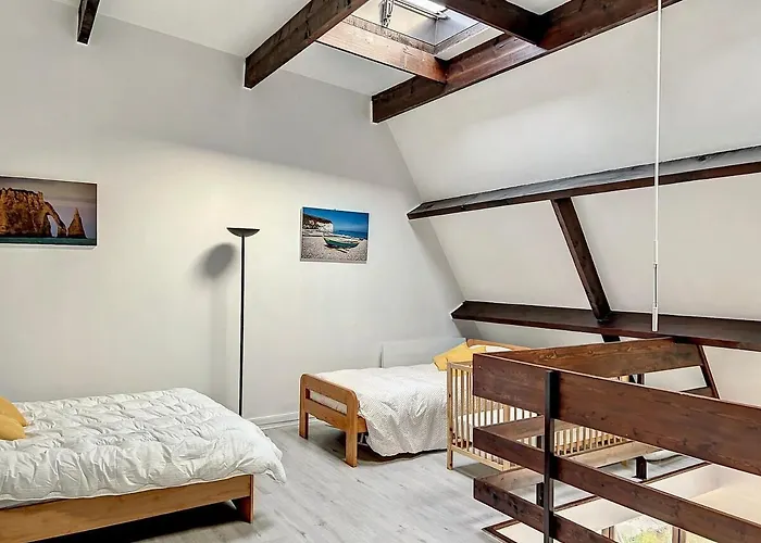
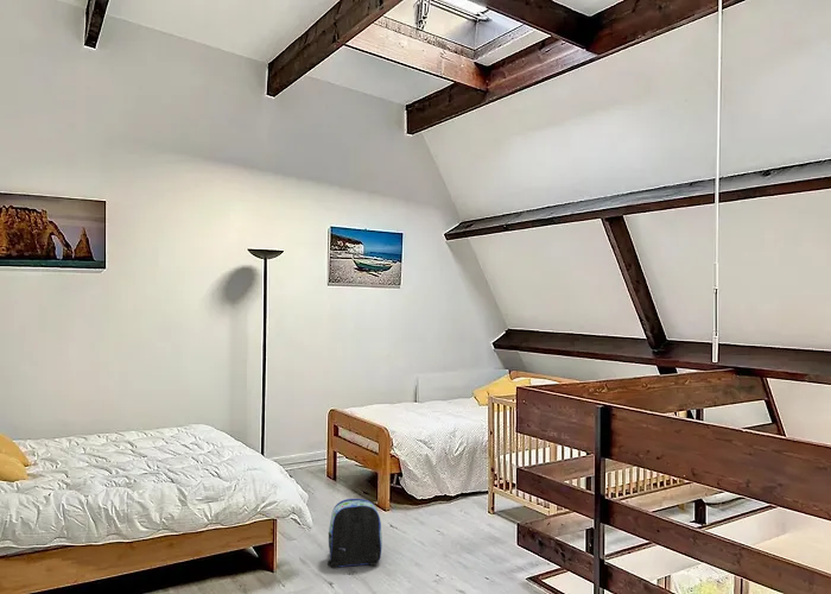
+ backpack [326,498,383,569]
